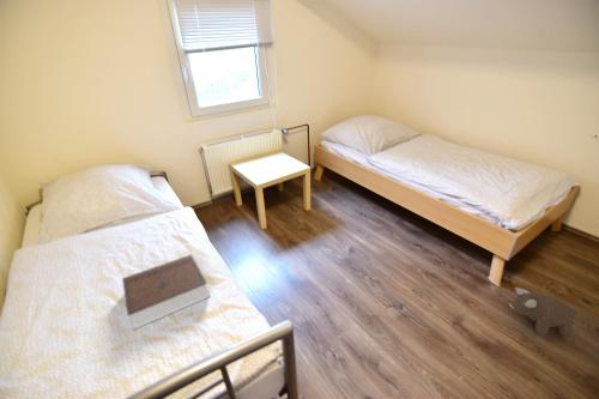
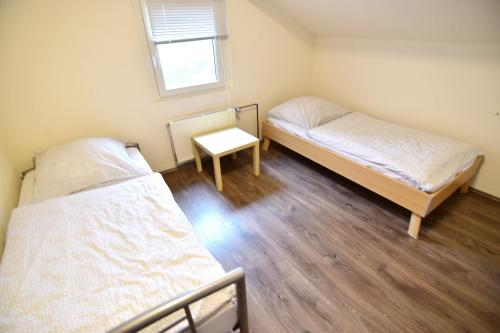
- plush toy [508,286,579,338]
- book [121,253,211,331]
